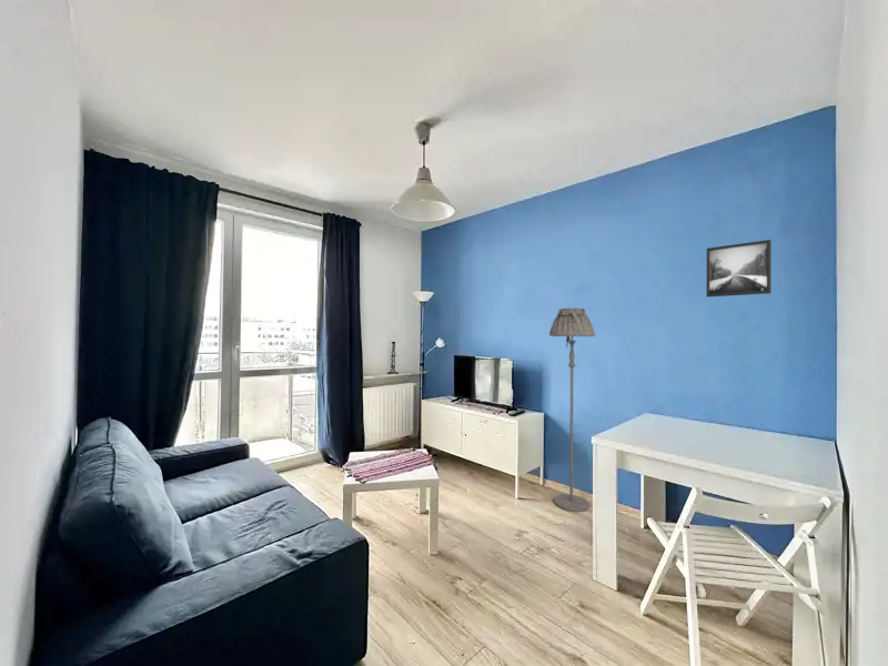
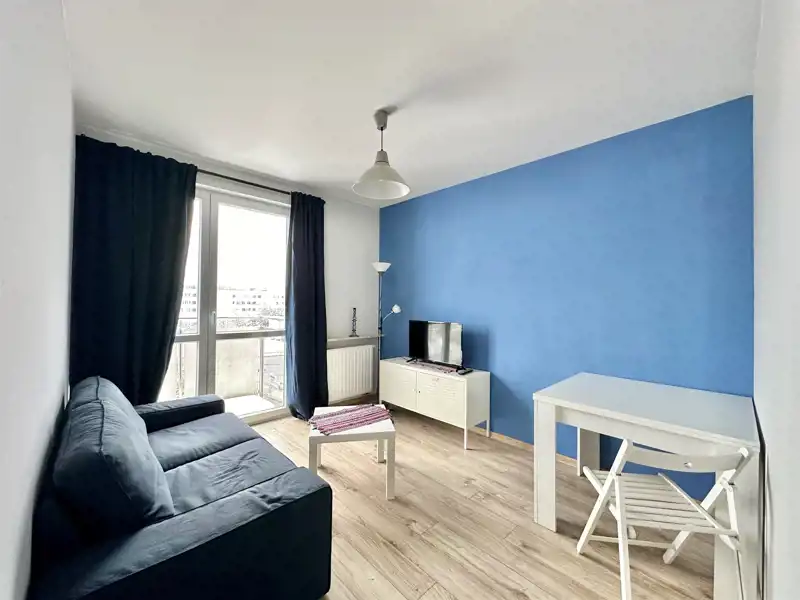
- floor lamp [548,306,596,513]
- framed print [706,239,773,299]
